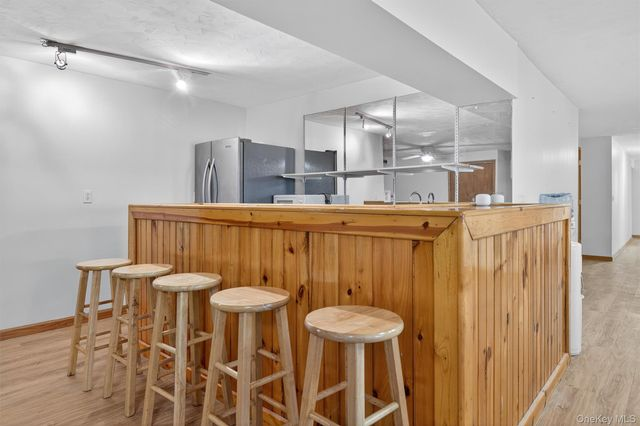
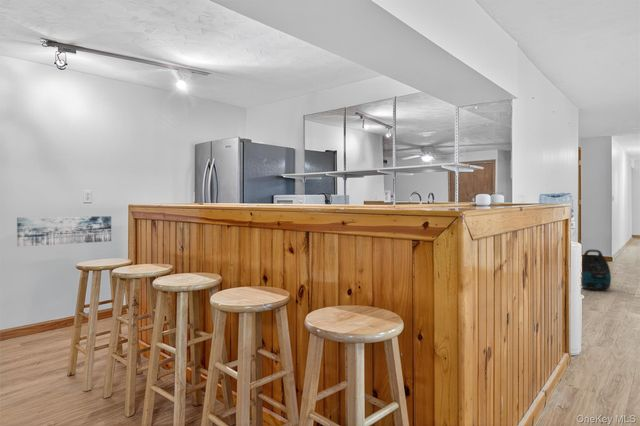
+ vacuum cleaner [581,249,612,291]
+ wall art [16,215,112,247]
